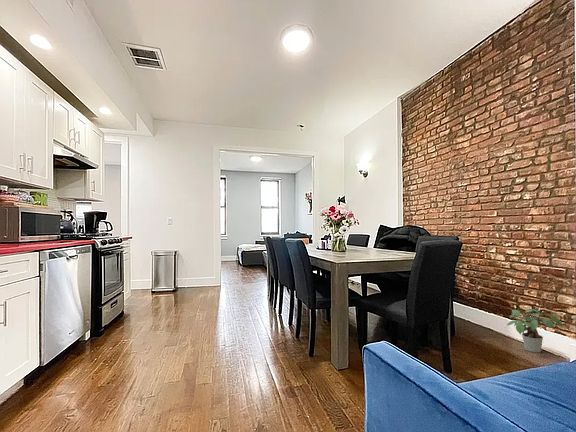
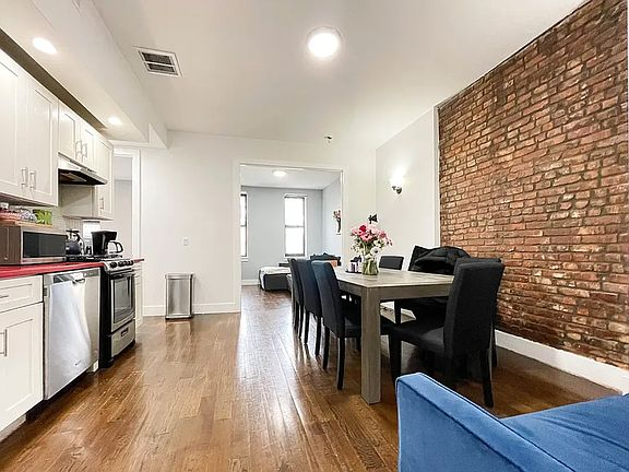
- potted plant [506,308,564,353]
